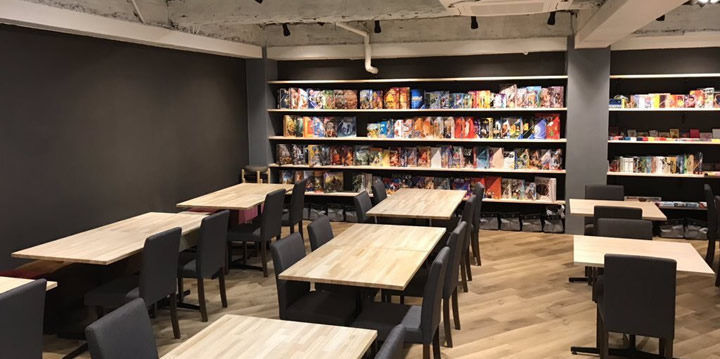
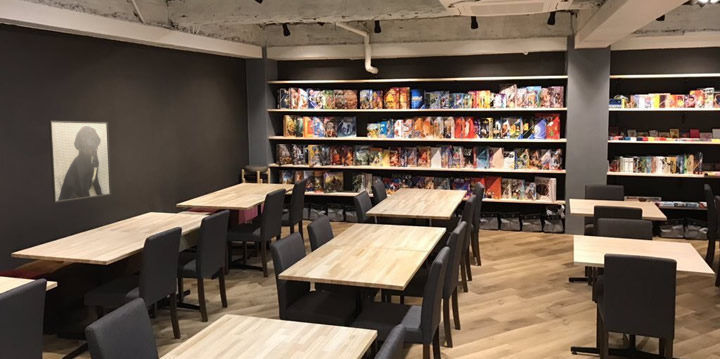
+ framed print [48,120,112,204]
